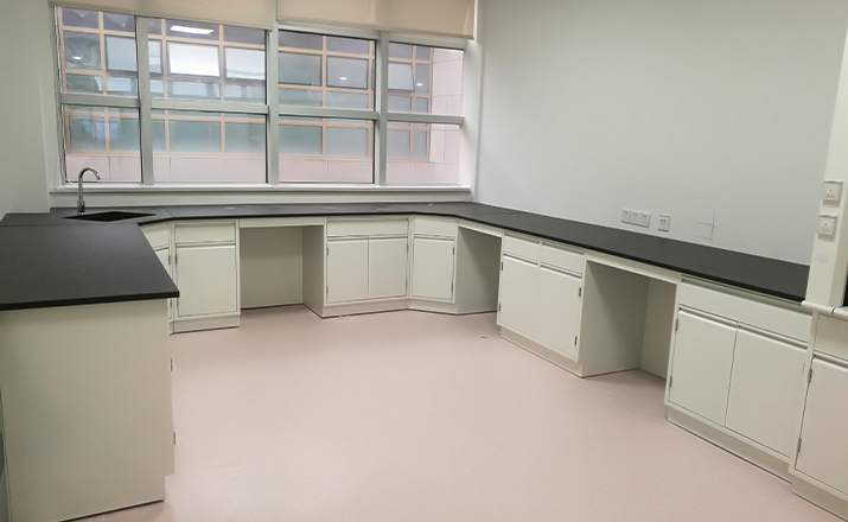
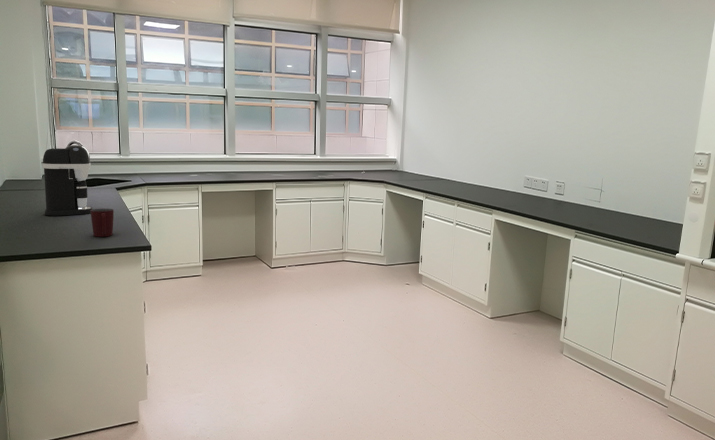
+ coffee maker [42,144,93,217]
+ mug [90,208,115,238]
